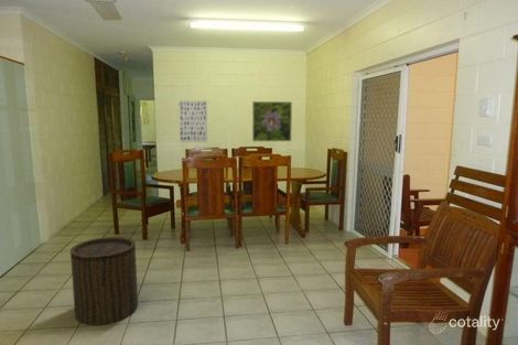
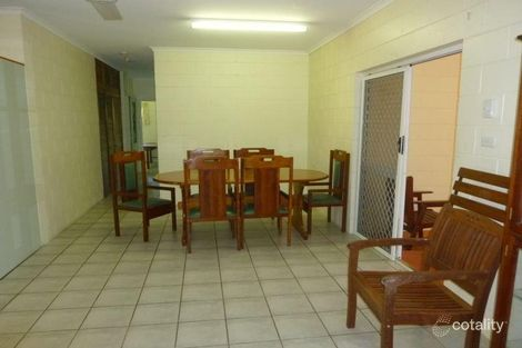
- wall art [177,99,208,143]
- stool [69,236,139,326]
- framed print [251,100,293,142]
